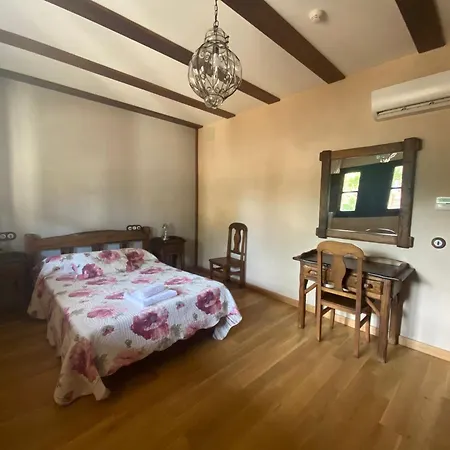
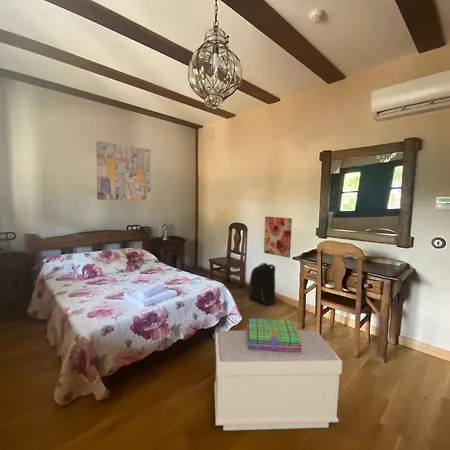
+ stack of books [246,317,302,352]
+ wall art [263,216,293,259]
+ wall art [95,140,152,202]
+ backpack [247,262,277,306]
+ bench [213,329,343,431]
